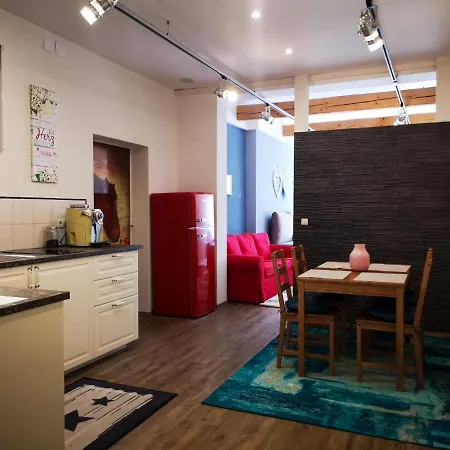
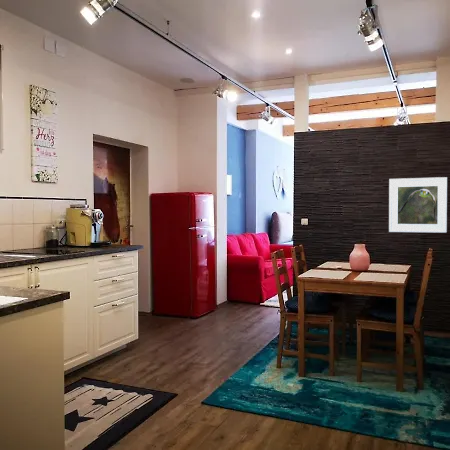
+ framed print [388,176,448,234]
